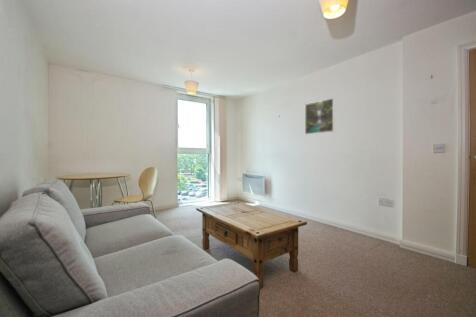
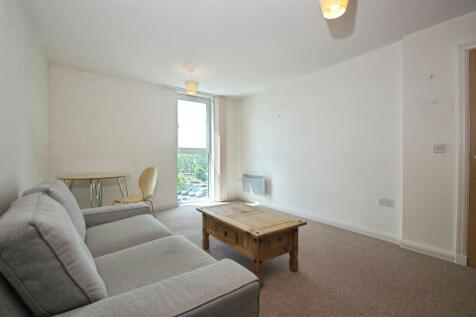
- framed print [304,97,335,135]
